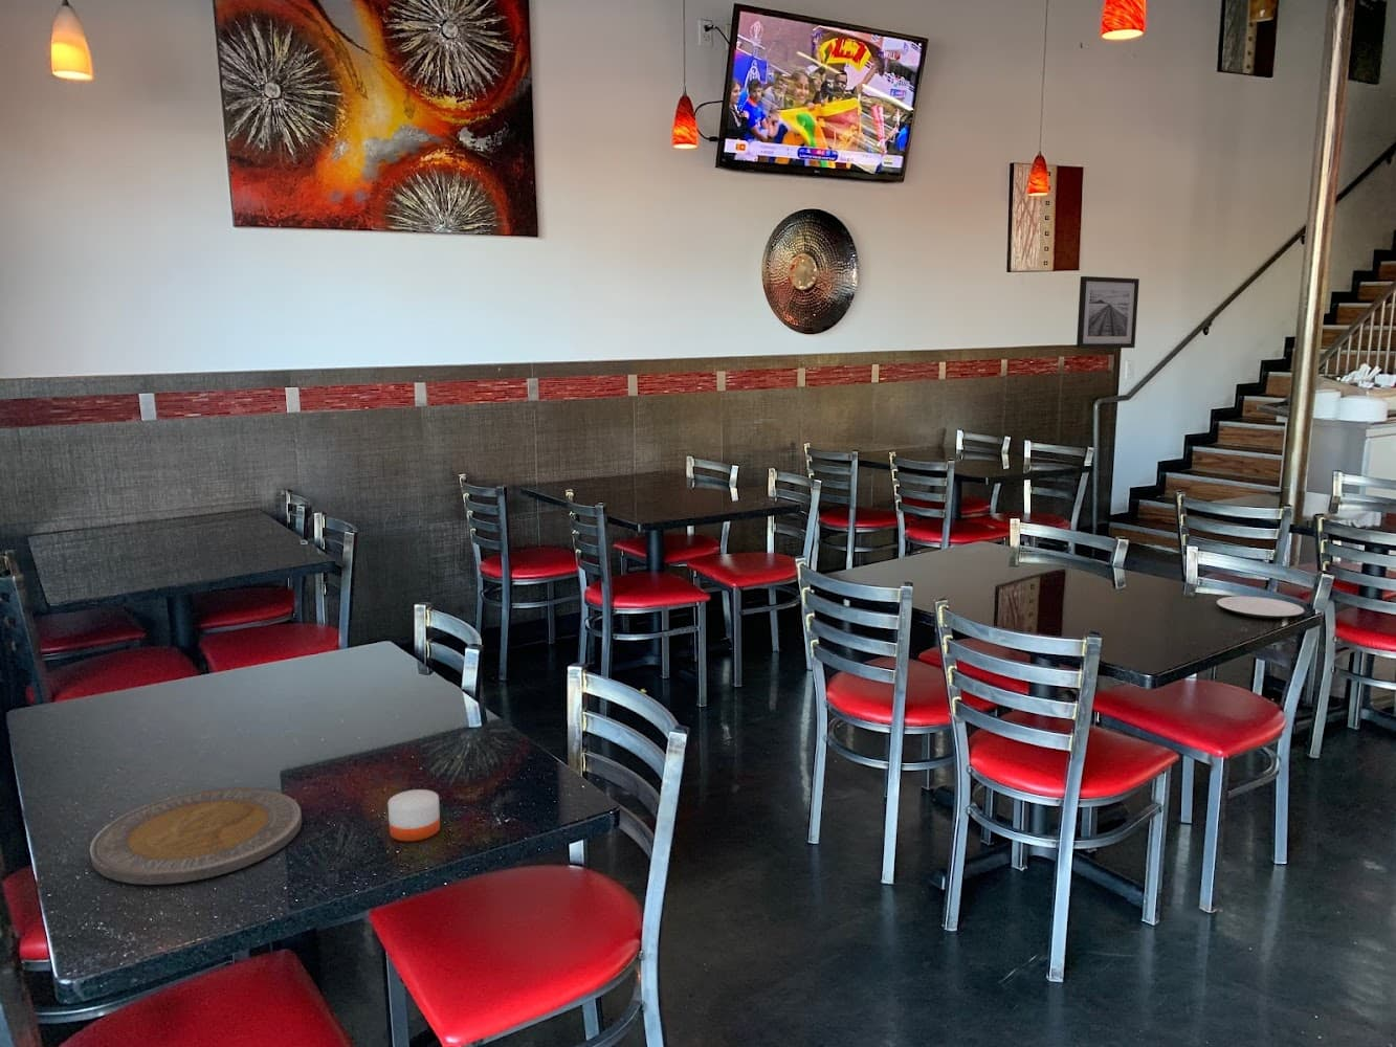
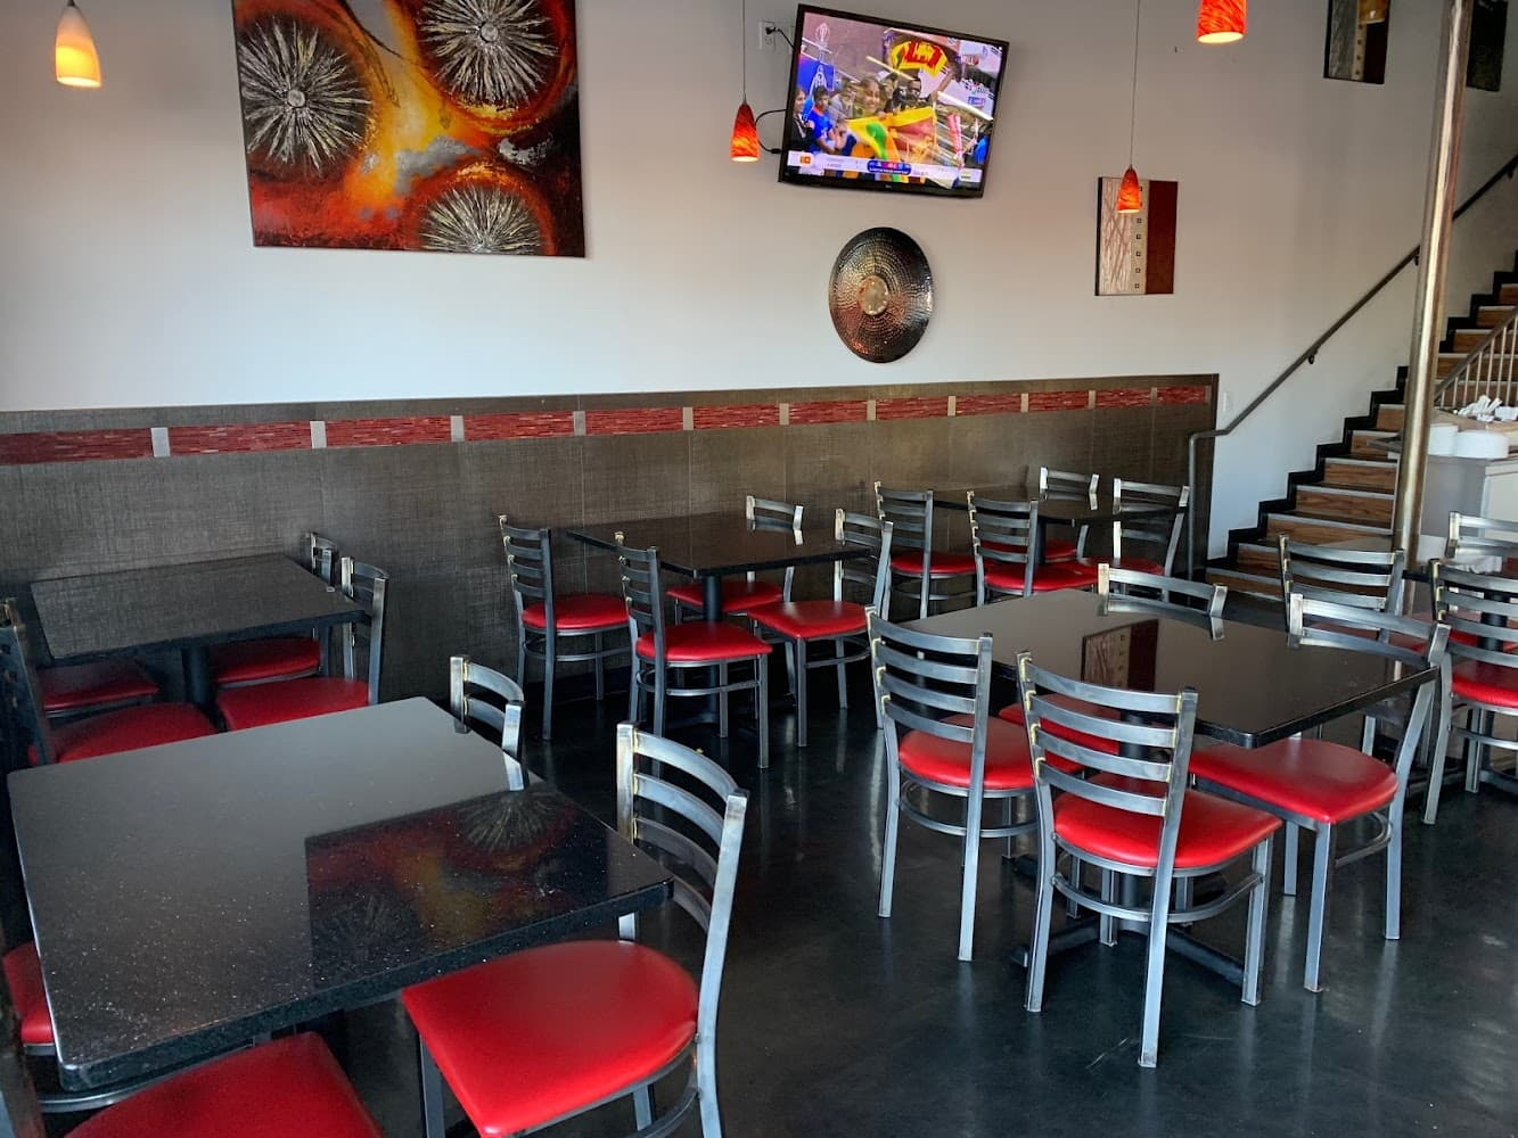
- wall art [1076,275,1141,350]
- plate [89,786,303,885]
- plate [1216,596,1306,619]
- candle [387,764,441,841]
